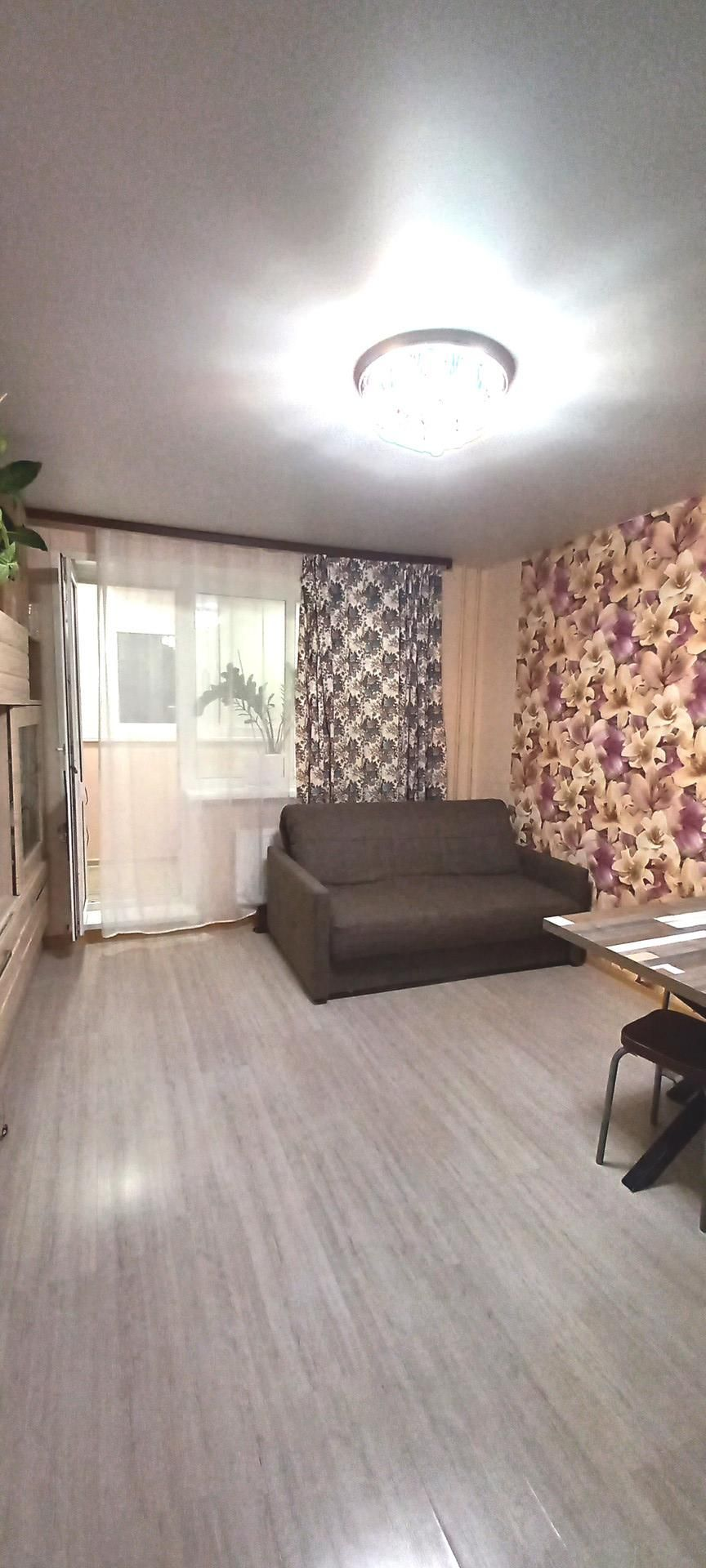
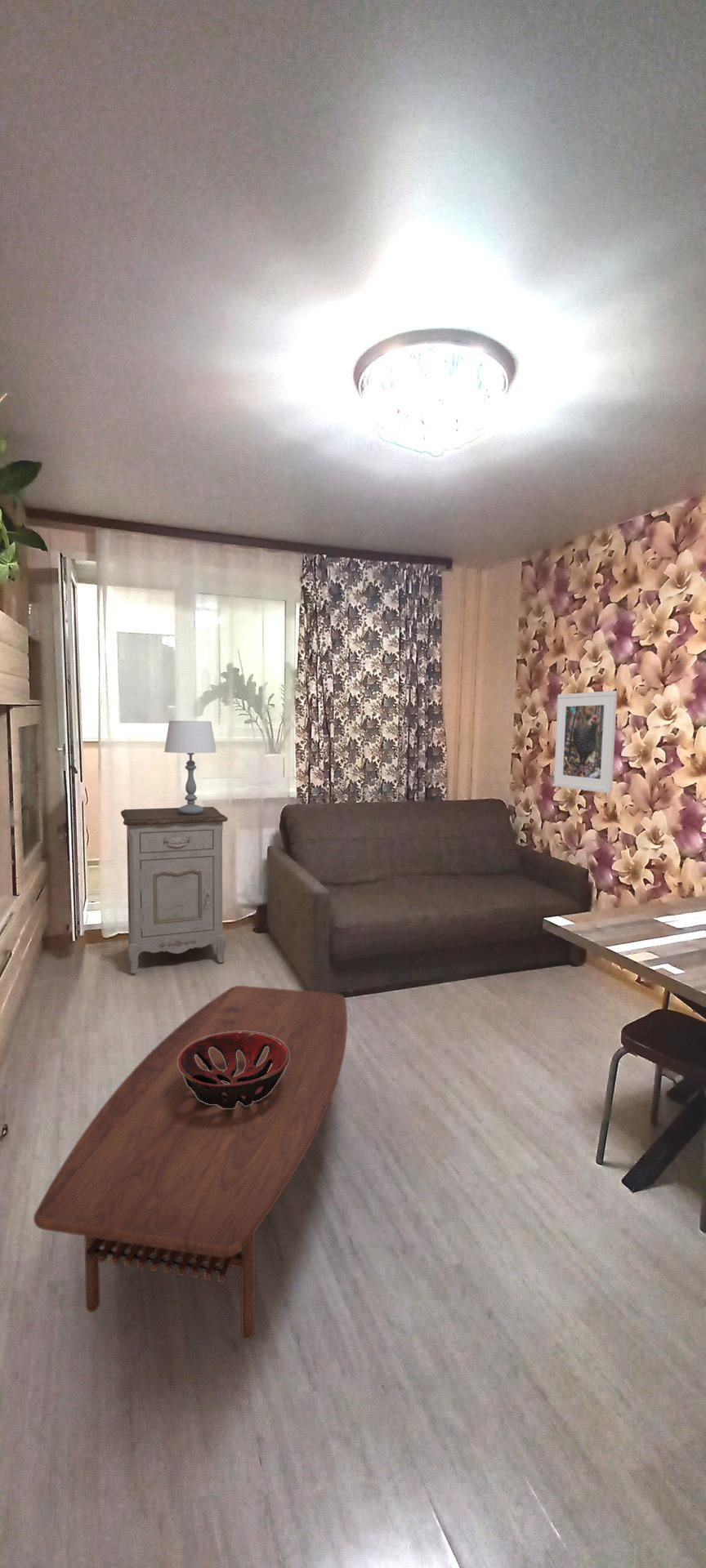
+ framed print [553,690,618,794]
+ nightstand [120,806,229,974]
+ decorative bowl [178,1031,289,1108]
+ table lamp [163,720,217,815]
+ coffee table [33,985,348,1341]
